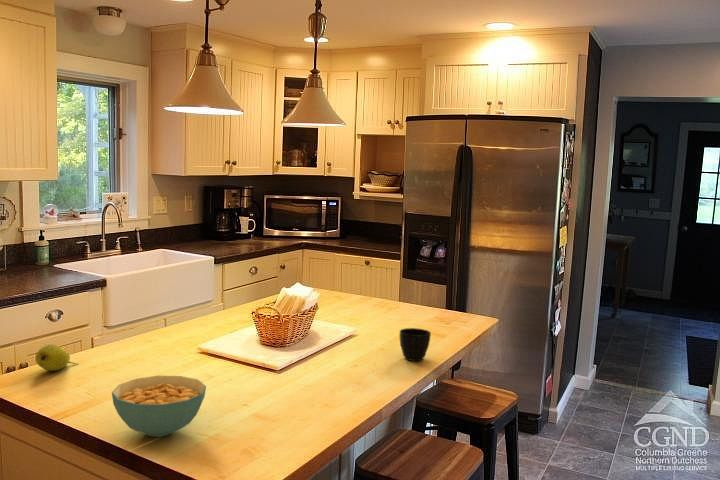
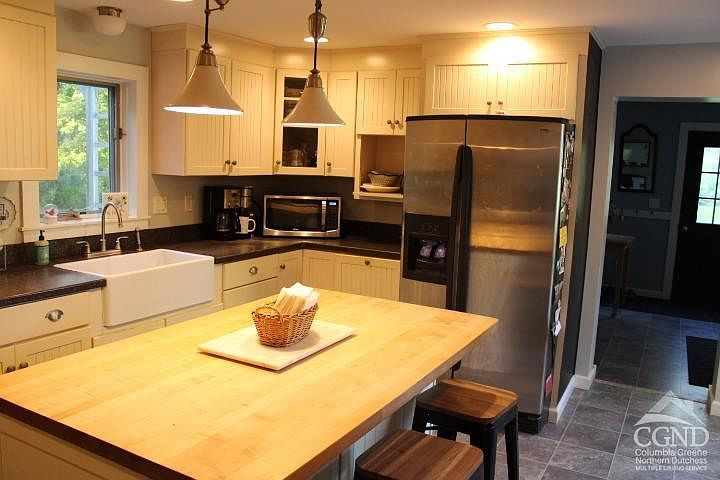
- cup [399,327,432,362]
- cereal bowl [111,375,207,438]
- fruit [35,343,79,372]
